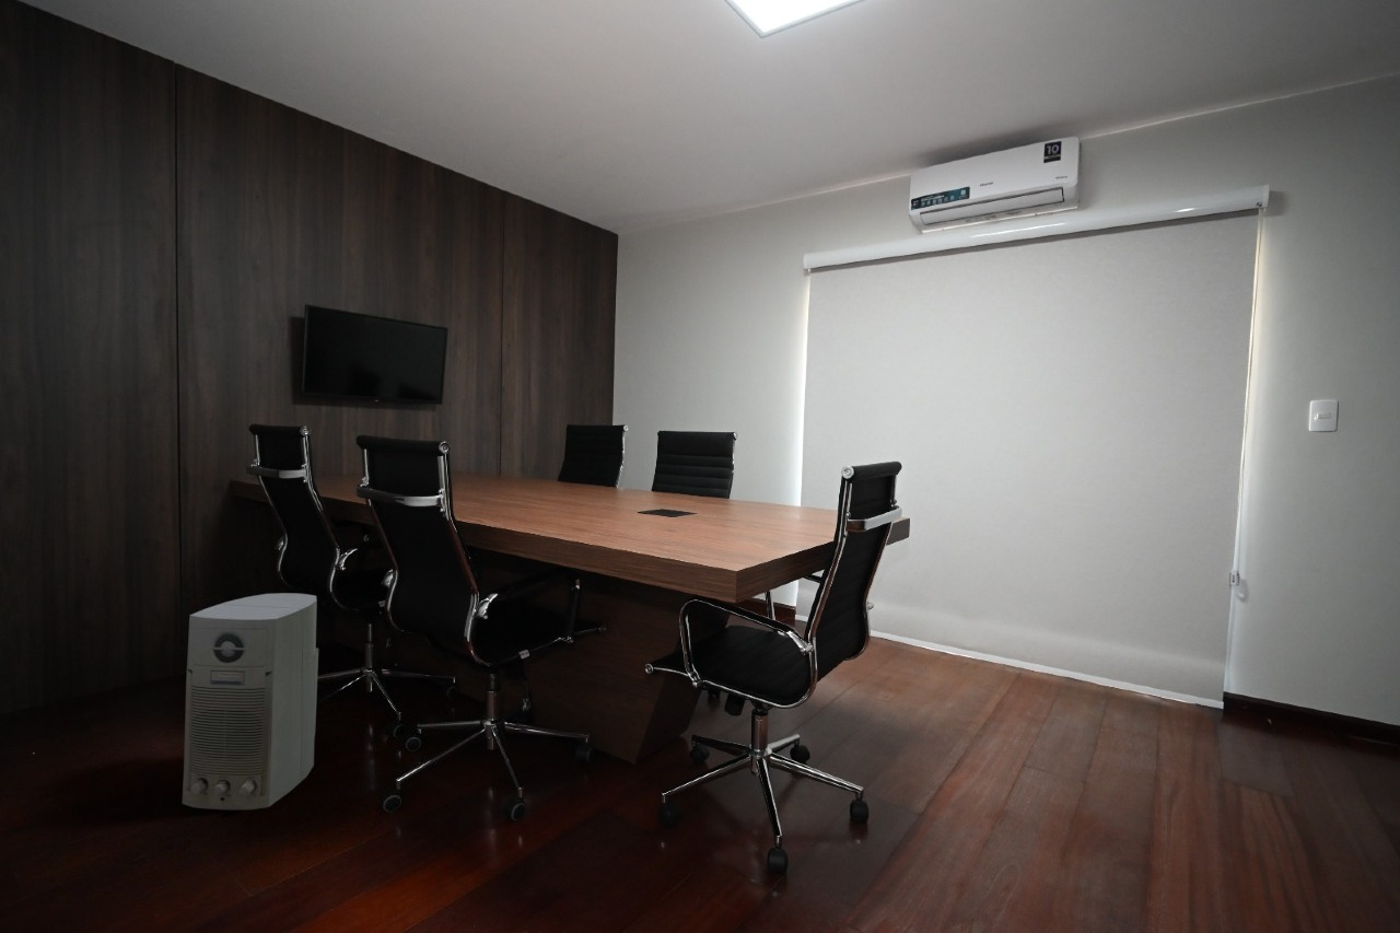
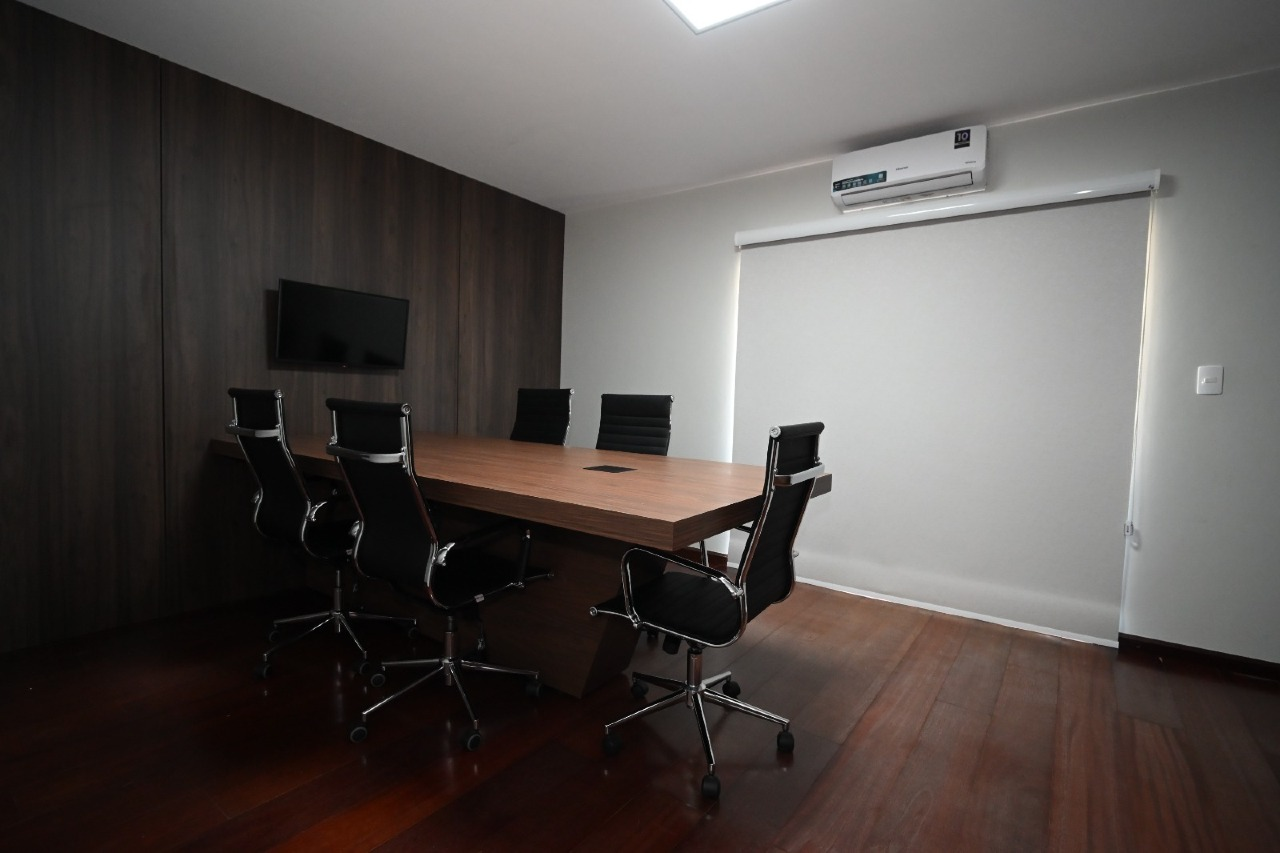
- air purifier [182,592,319,810]
